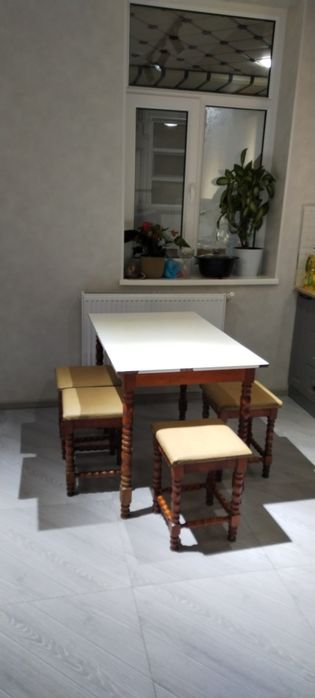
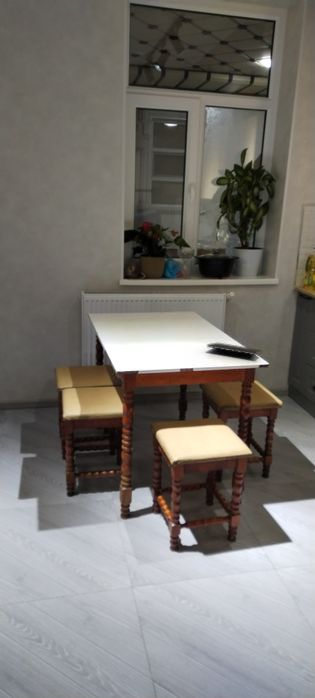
+ notepad [206,342,265,363]
